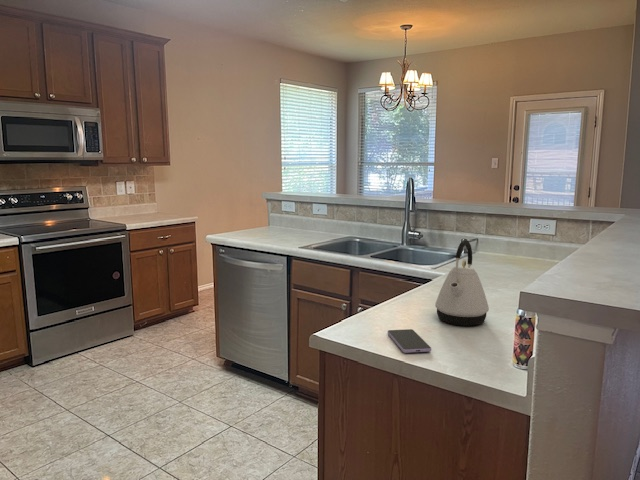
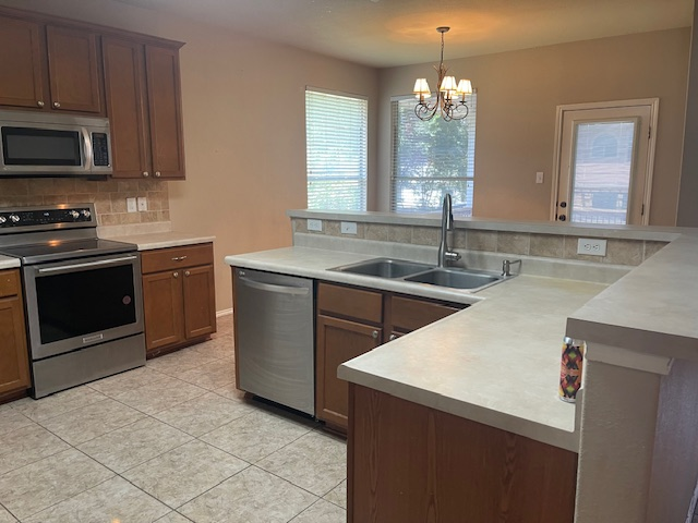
- smartphone [387,328,432,354]
- kettle [434,239,490,327]
